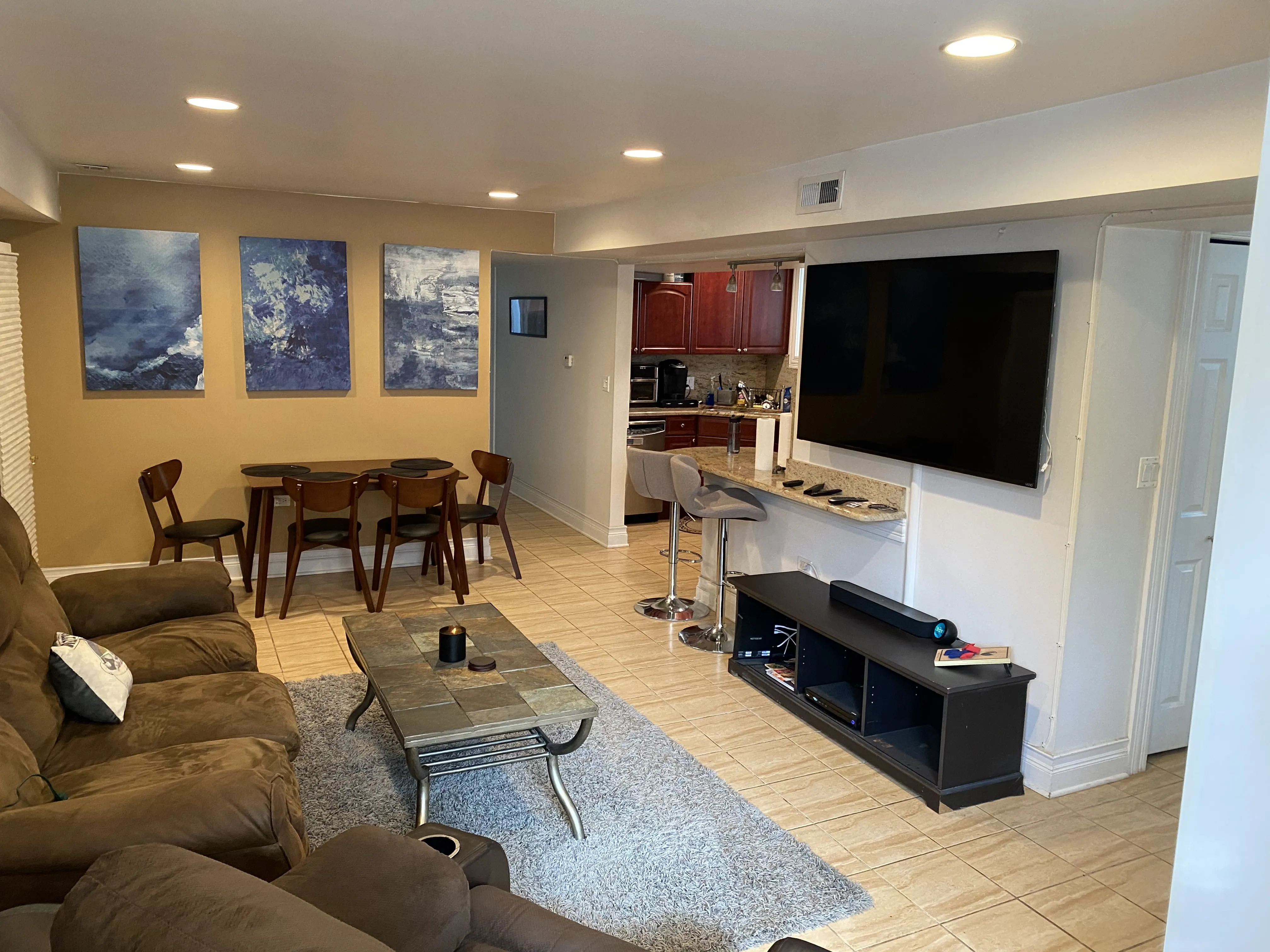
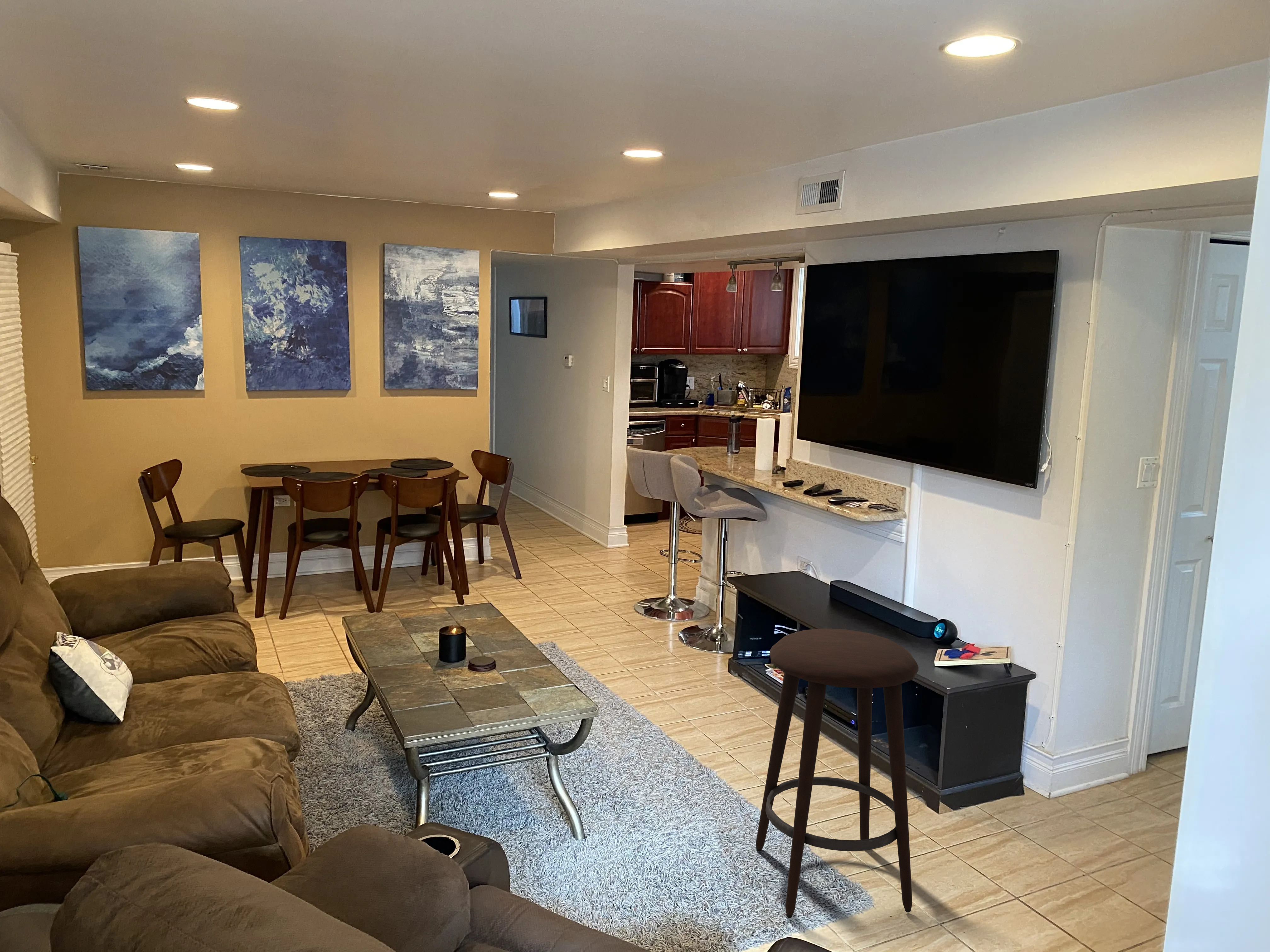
+ stool [756,628,919,918]
